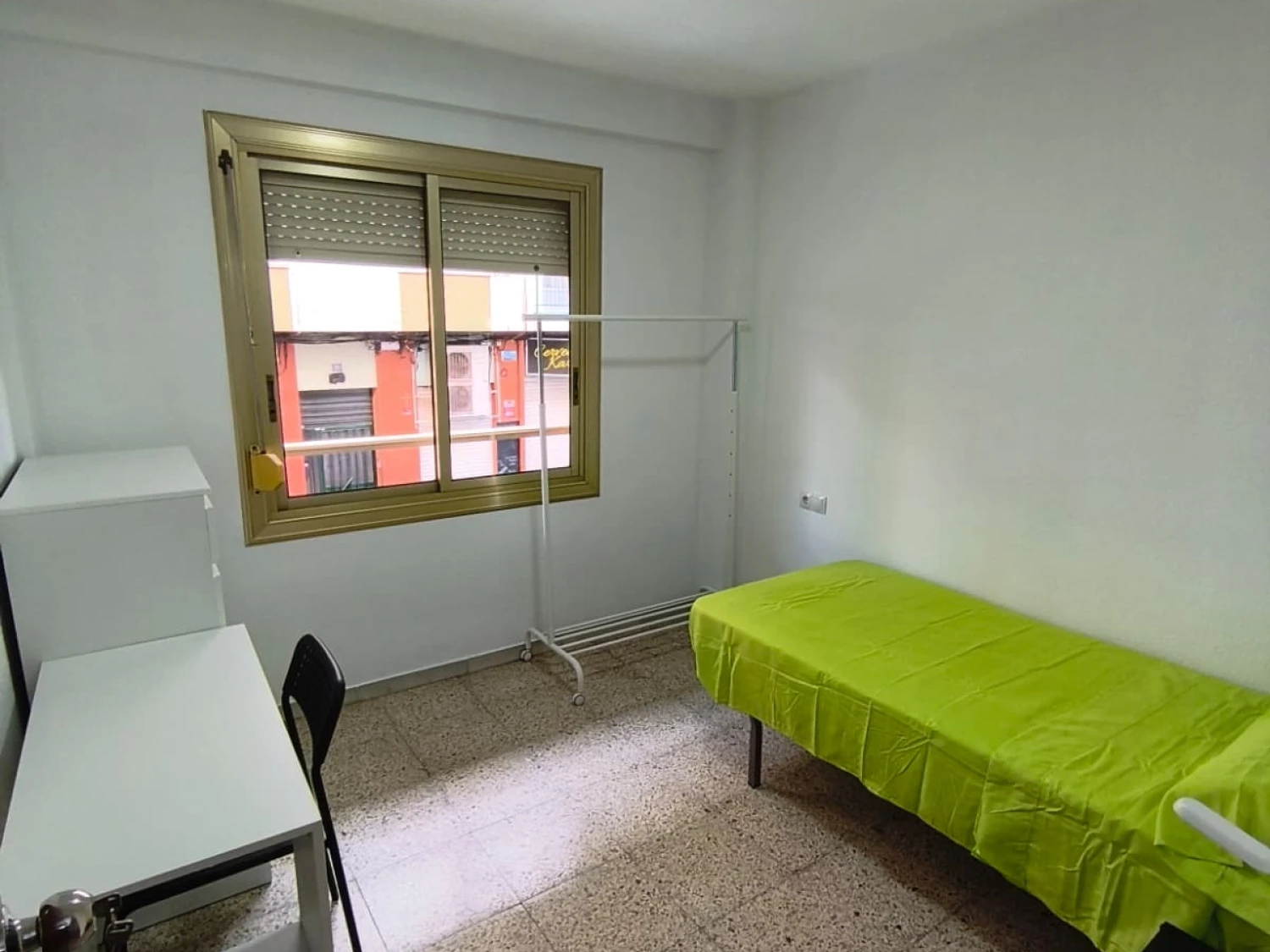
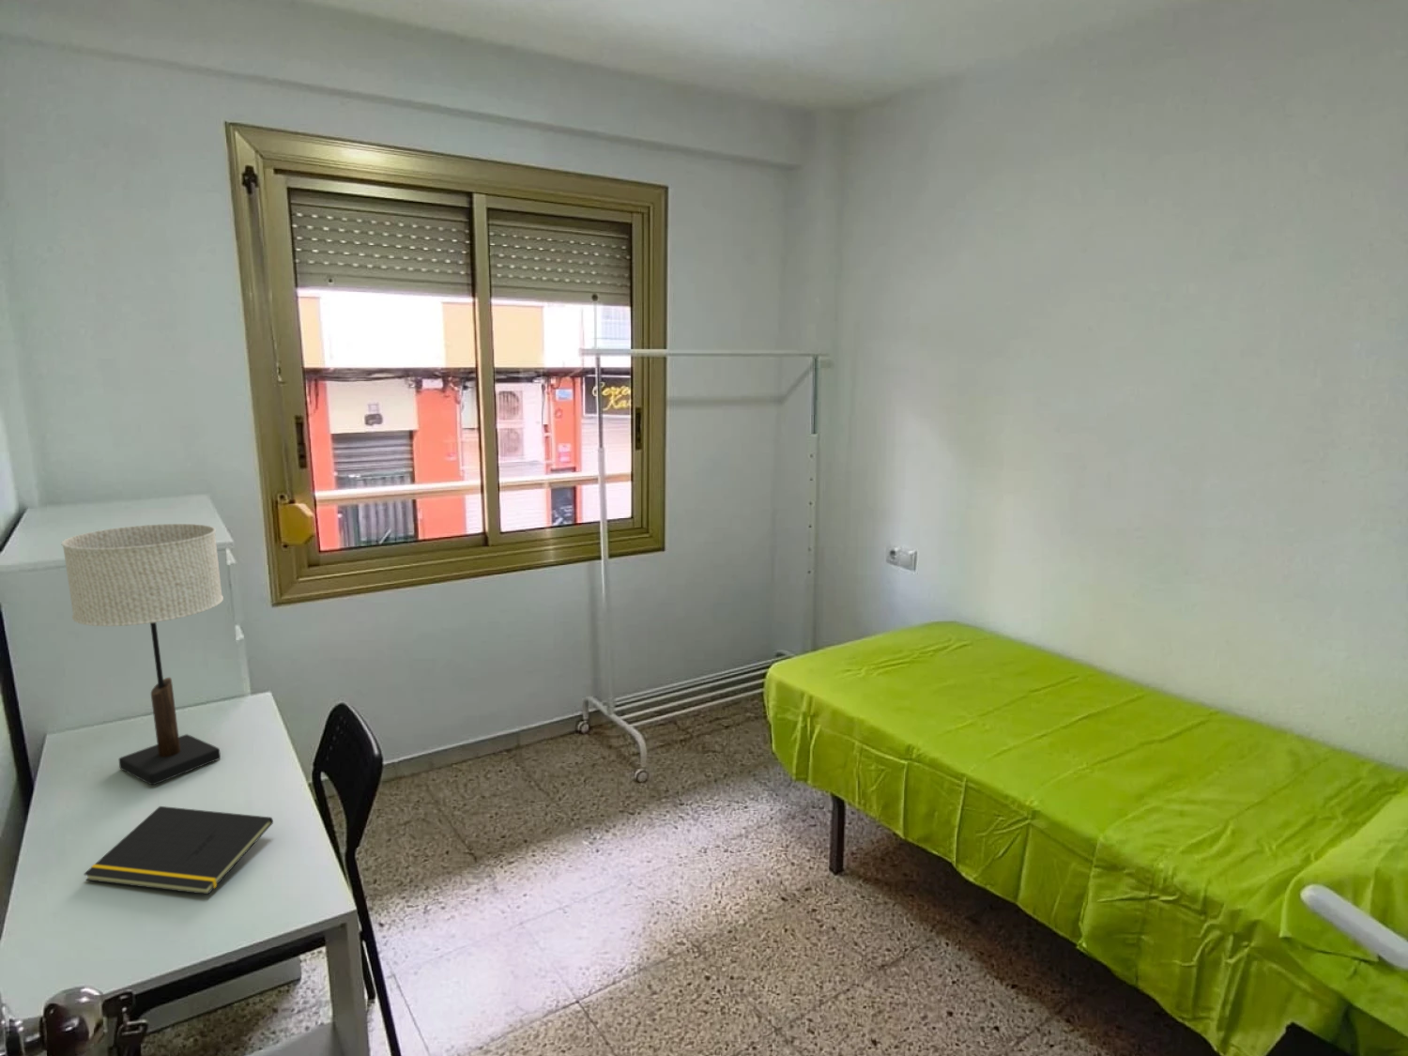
+ table lamp [60,522,224,785]
+ notepad [83,805,274,895]
